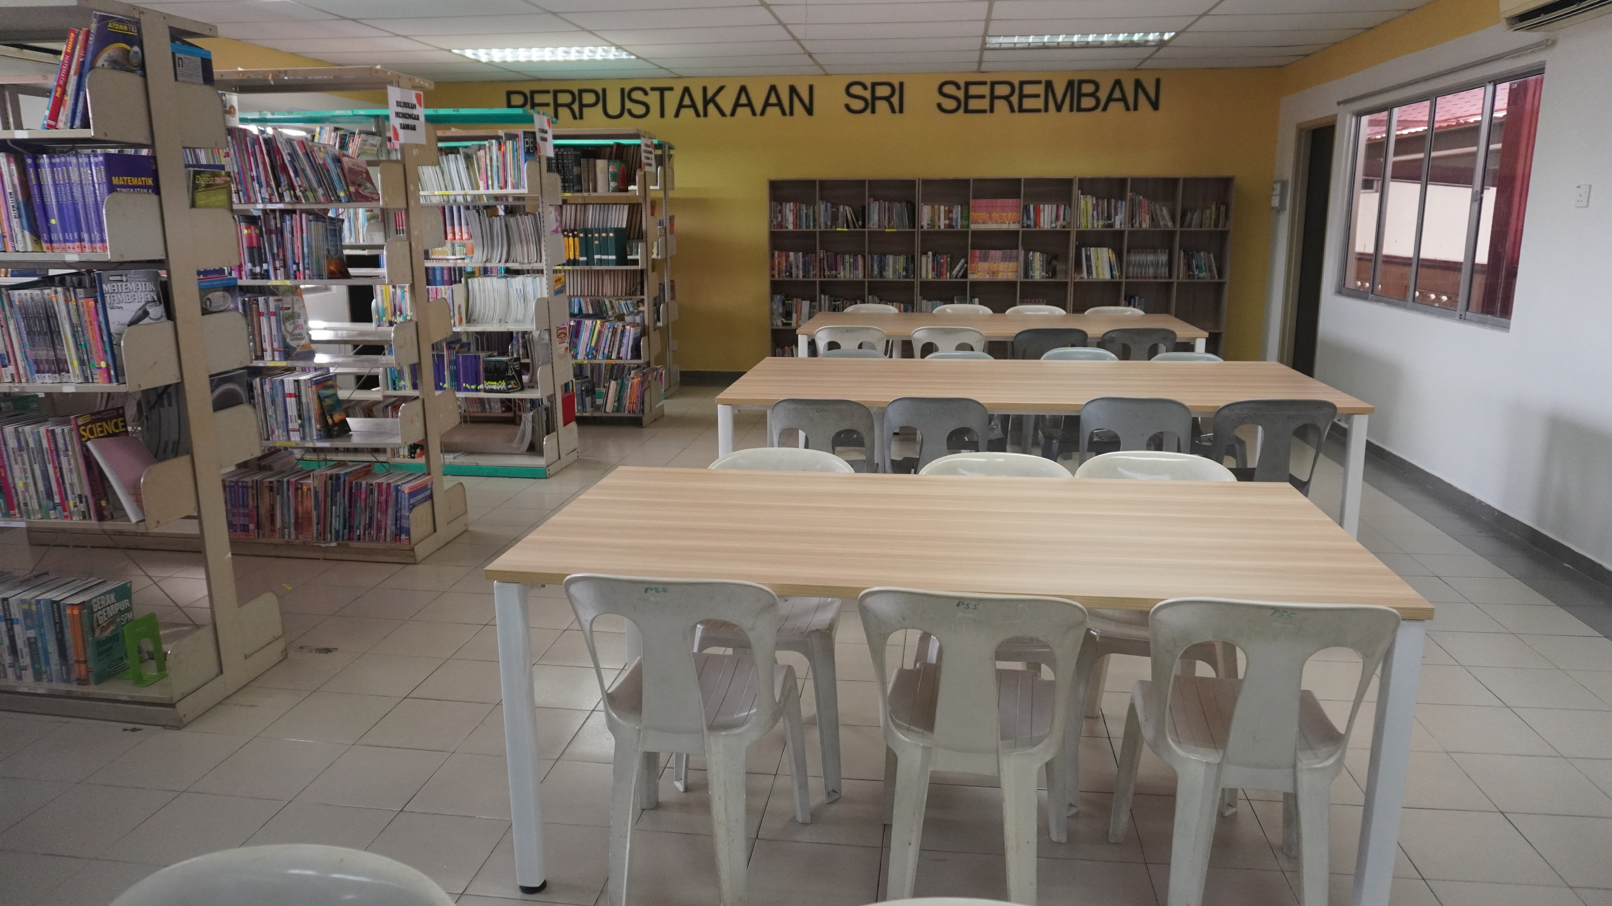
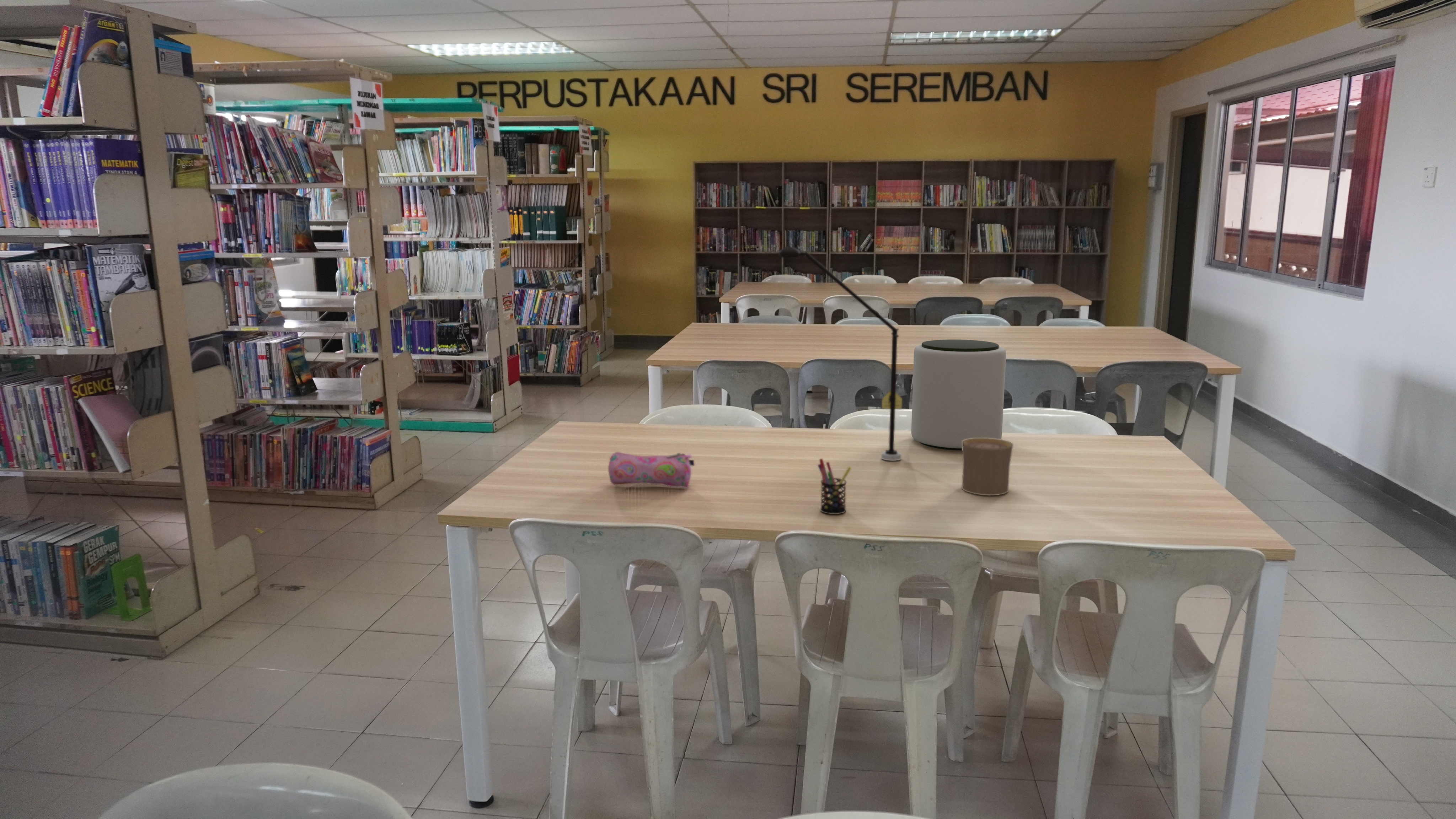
+ pen holder [817,458,852,514]
+ plant pot [911,339,1007,451]
+ cup [962,438,1013,496]
+ desk lamp [778,245,903,461]
+ pencil case [608,452,695,488]
